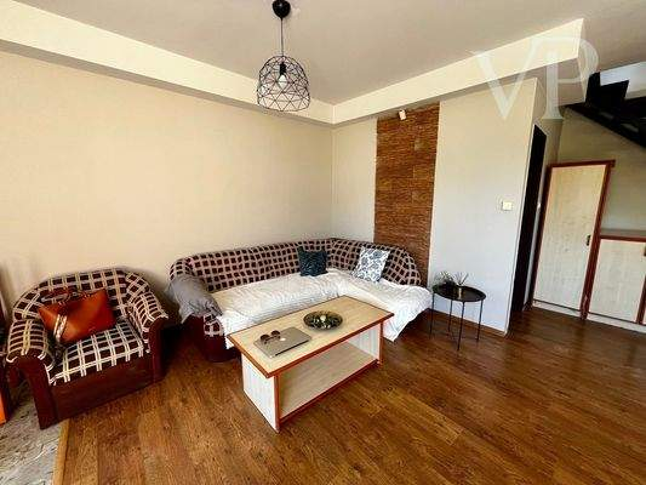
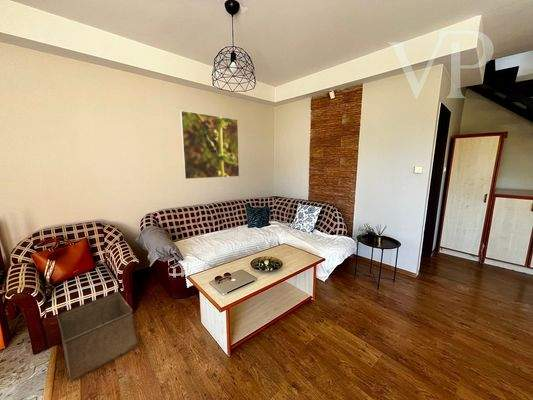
+ storage bin [56,291,139,382]
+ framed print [179,110,240,180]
